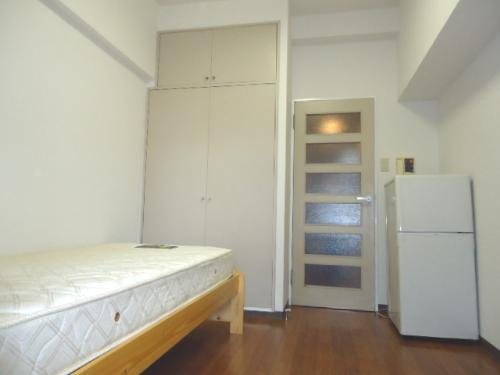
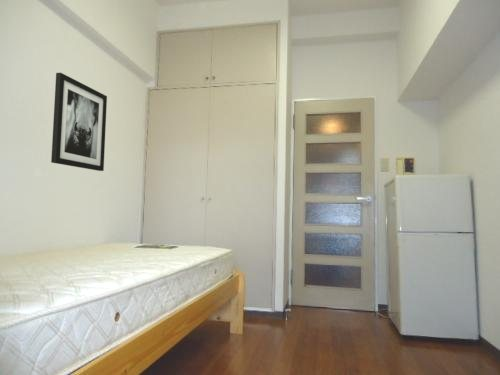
+ wall art [50,72,108,172]
